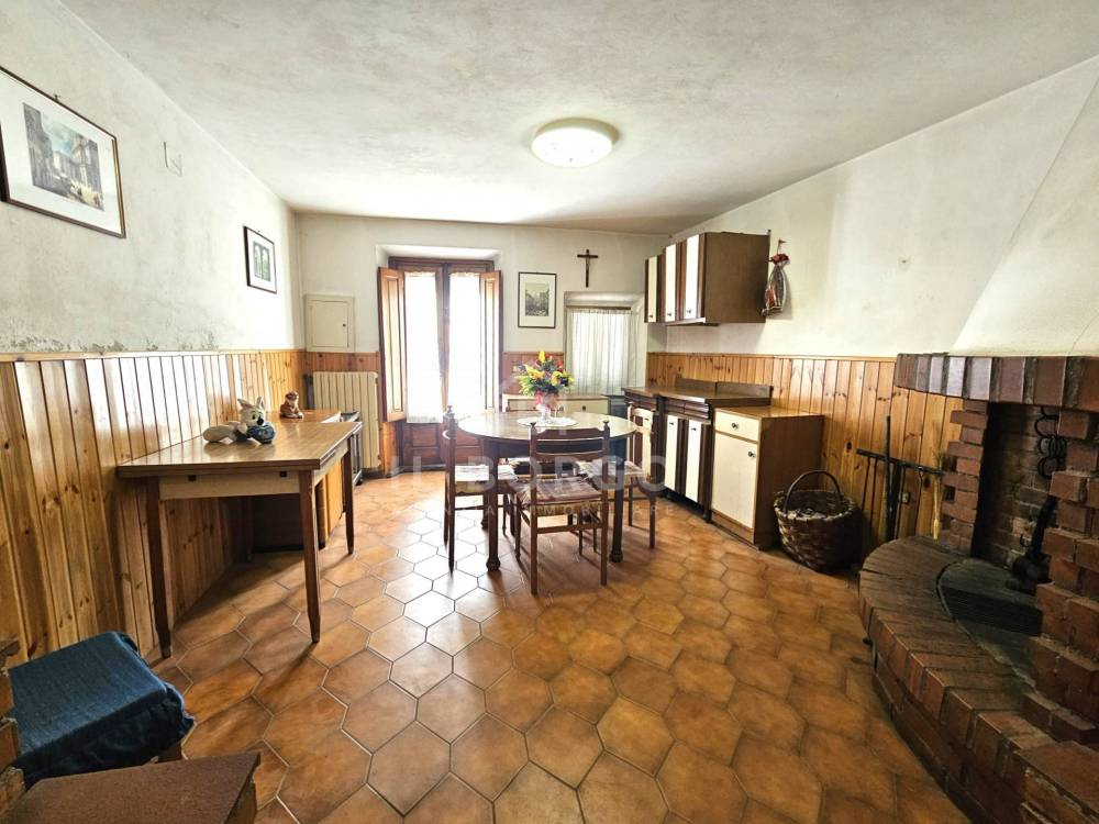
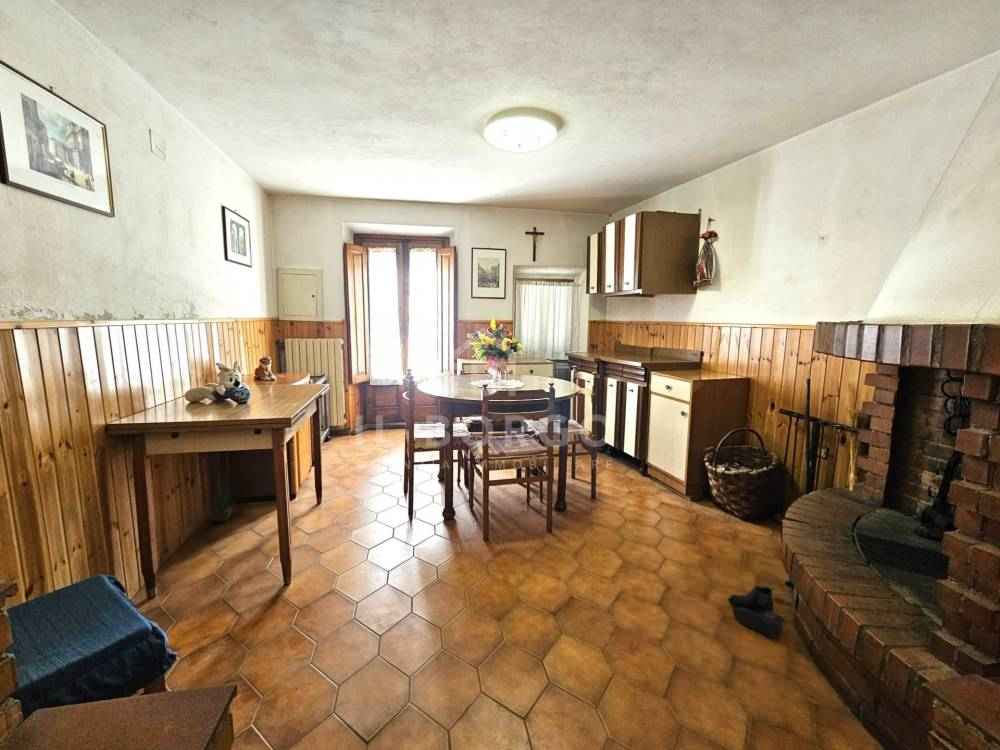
+ potted plant [206,471,239,523]
+ boots [727,583,788,639]
